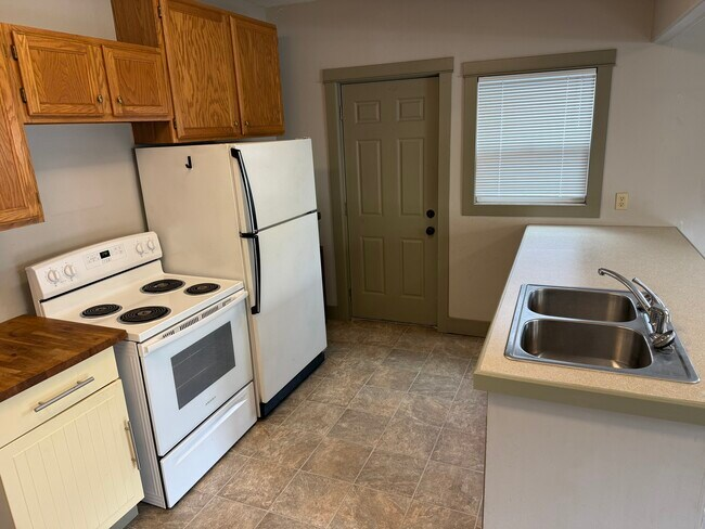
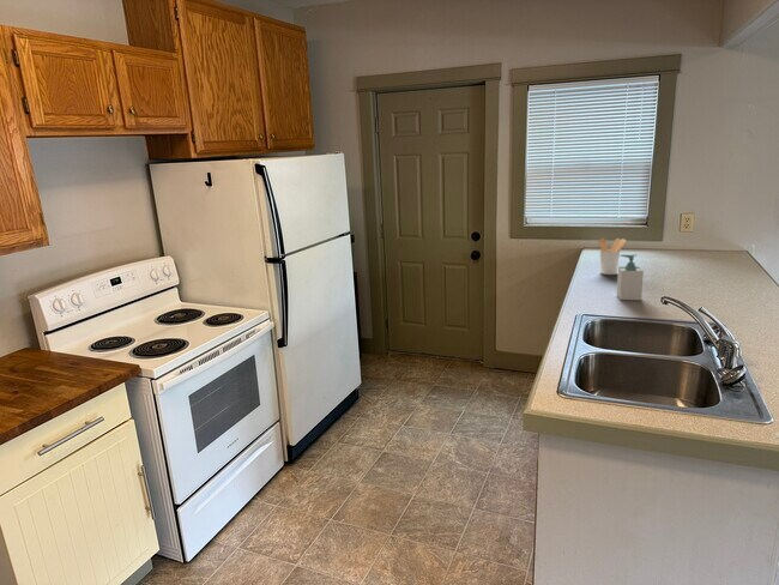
+ utensil holder [598,236,627,276]
+ soap bottle [616,253,645,301]
